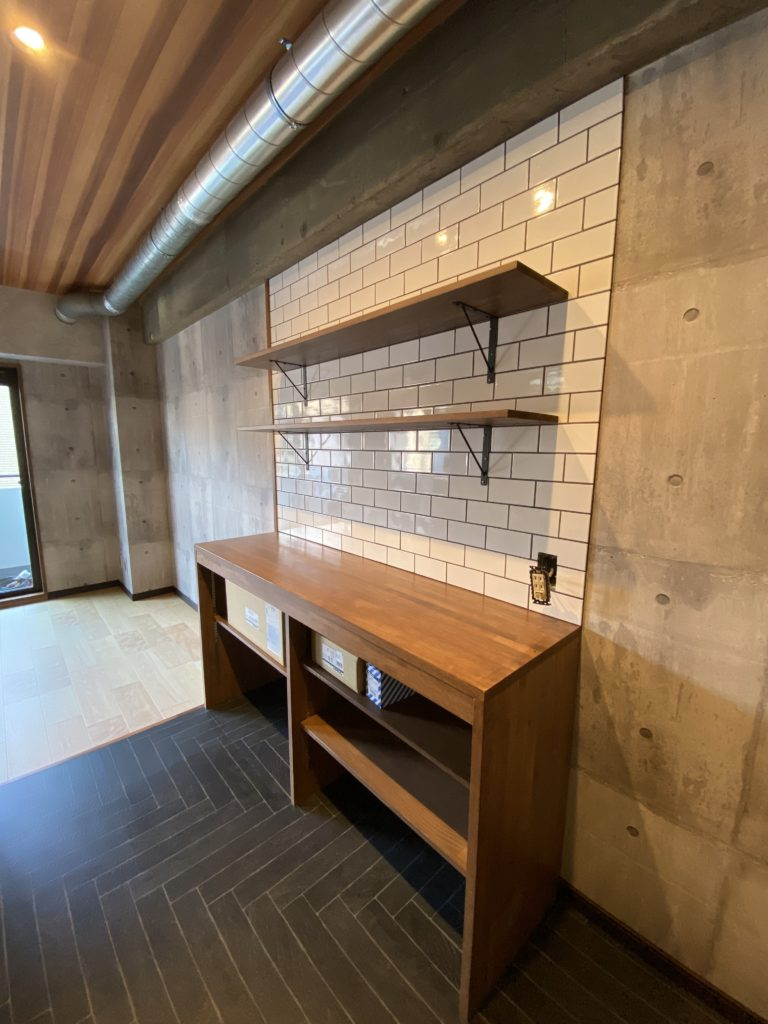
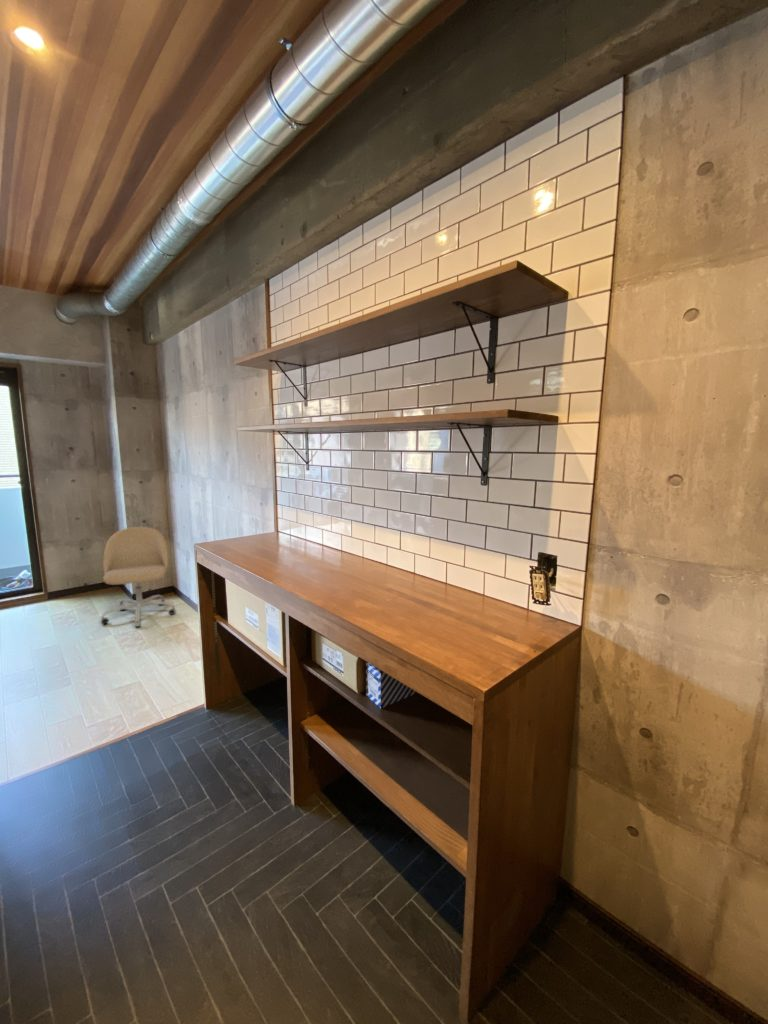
+ office chair [99,526,177,628]
